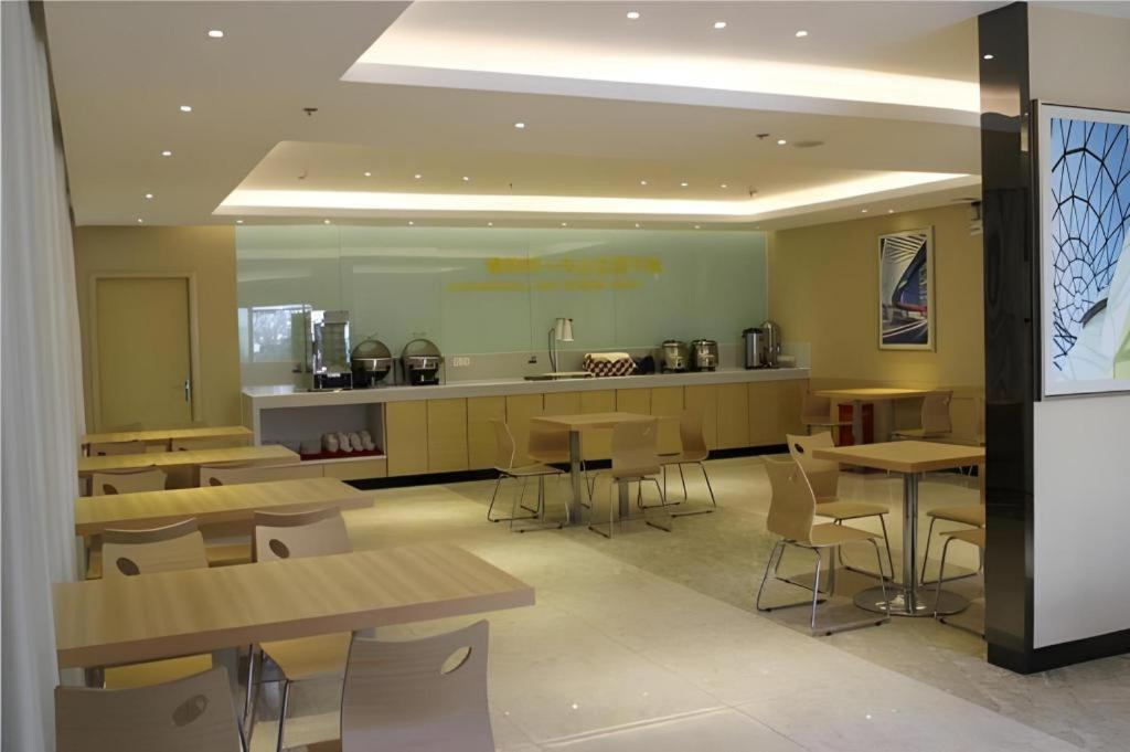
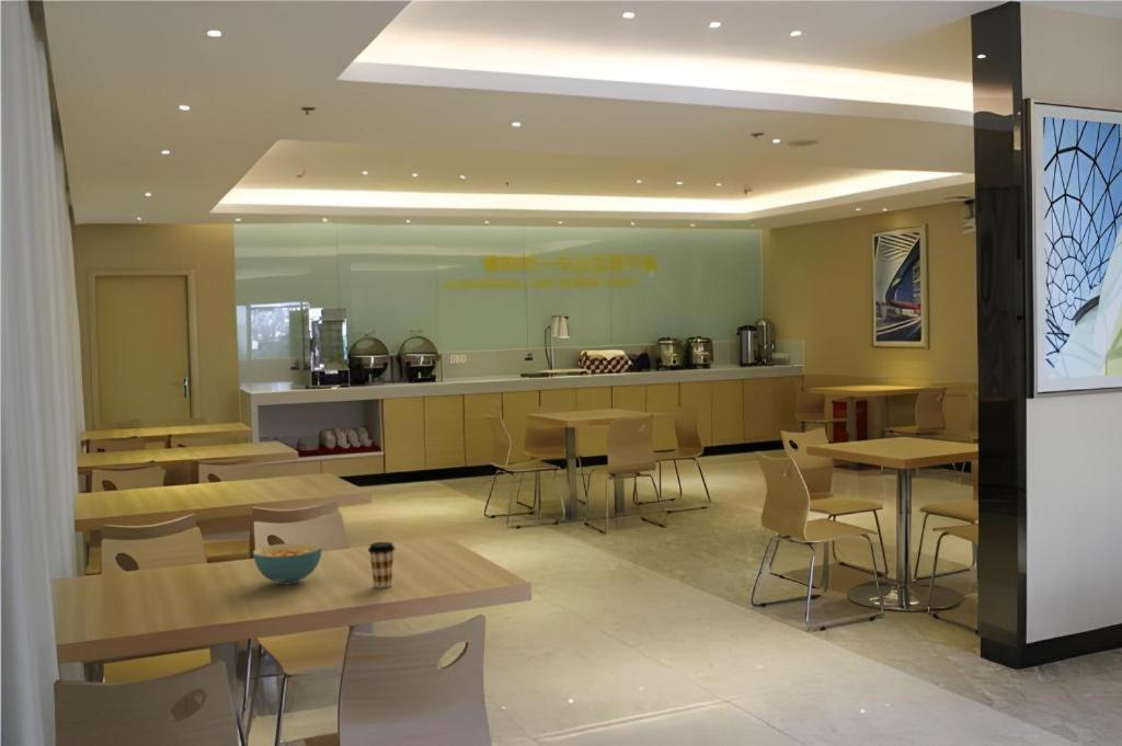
+ cereal bowl [252,542,323,586]
+ coffee cup [367,541,397,589]
